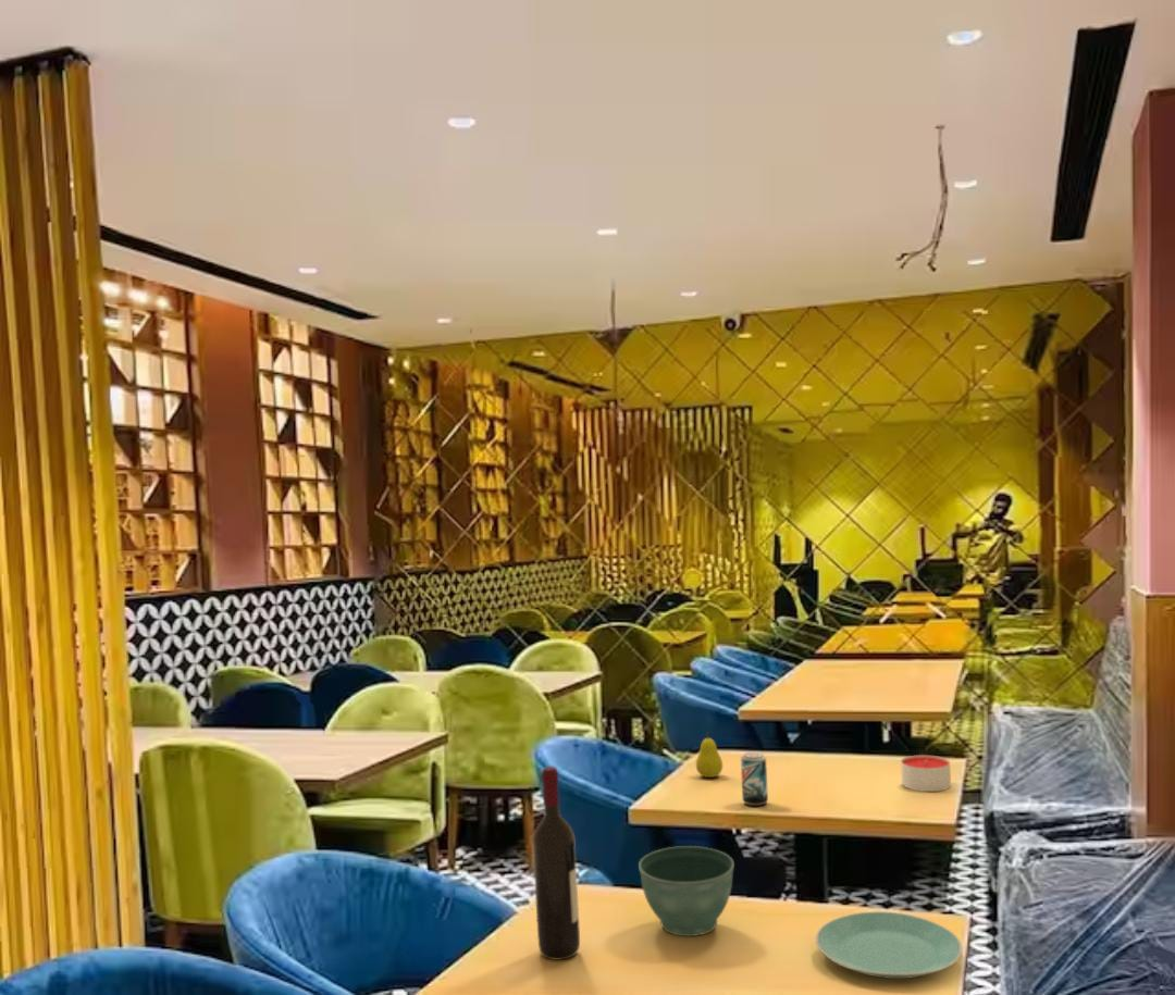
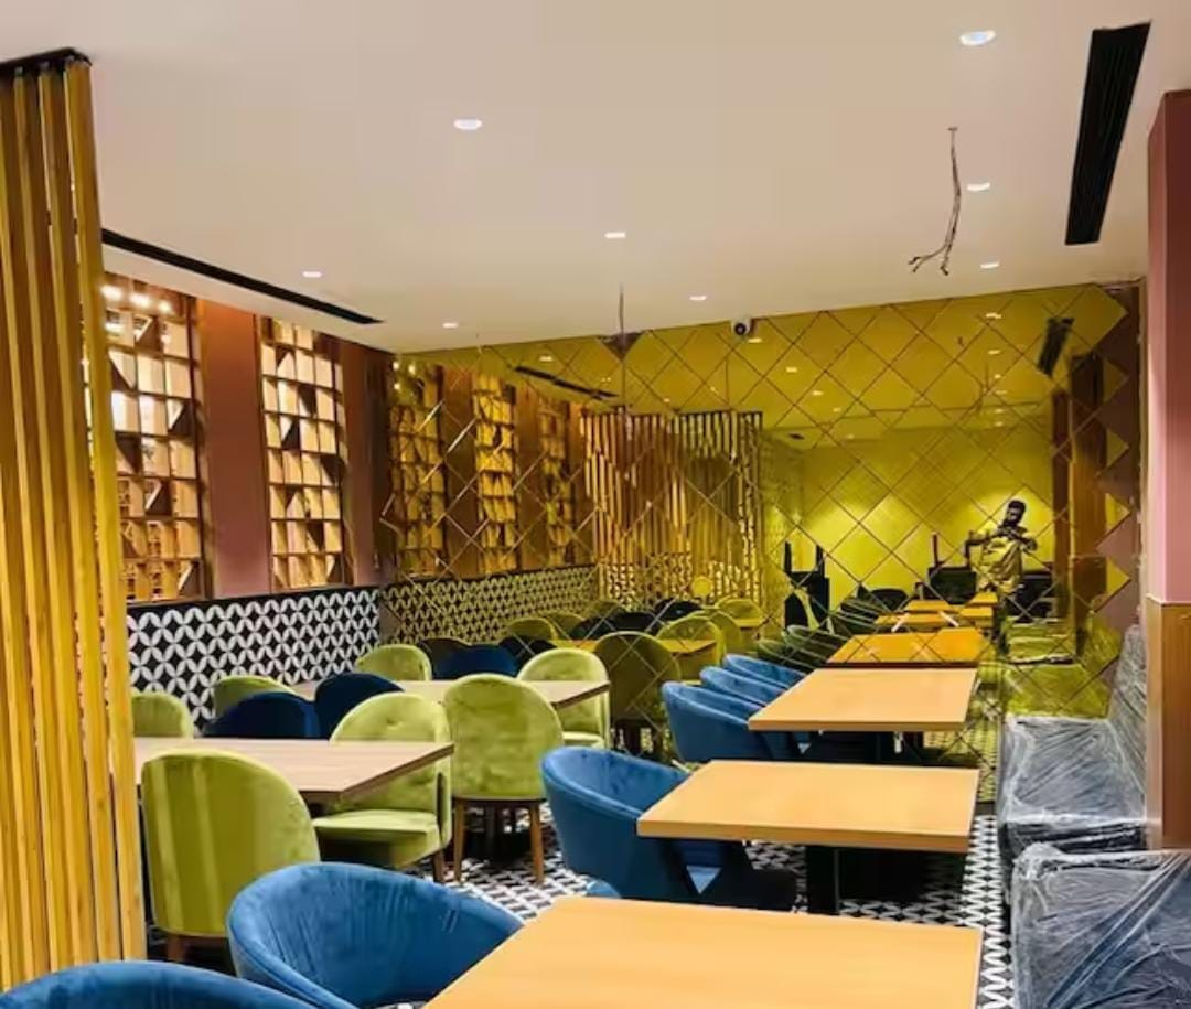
- candle [900,754,952,793]
- flower pot [638,845,735,937]
- fruit [695,732,723,779]
- beer can [740,751,769,807]
- plate [815,910,964,980]
- wine bottle [532,766,581,961]
